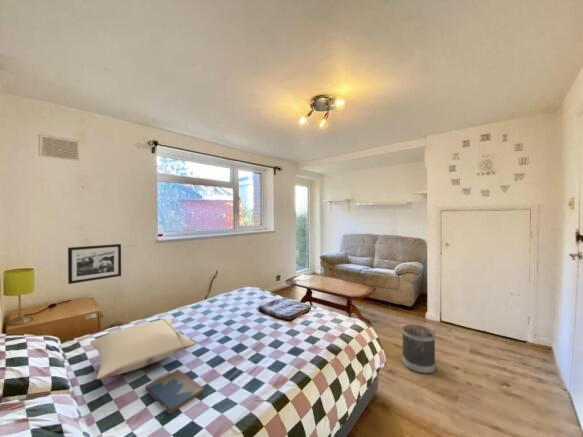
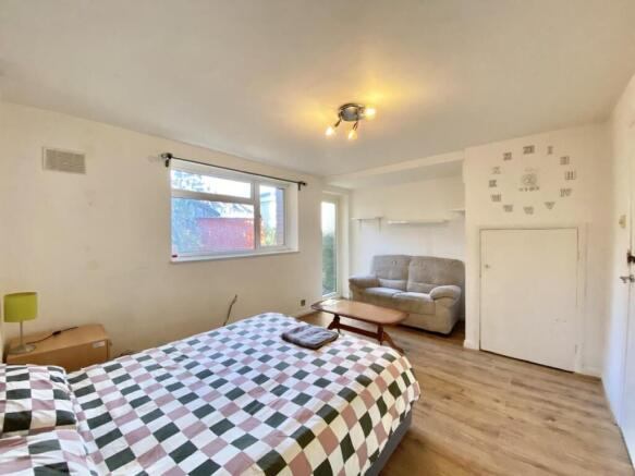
- picture frame [67,243,122,285]
- pillow [89,318,197,380]
- wastebasket [401,324,436,375]
- hardcover book [144,369,205,415]
